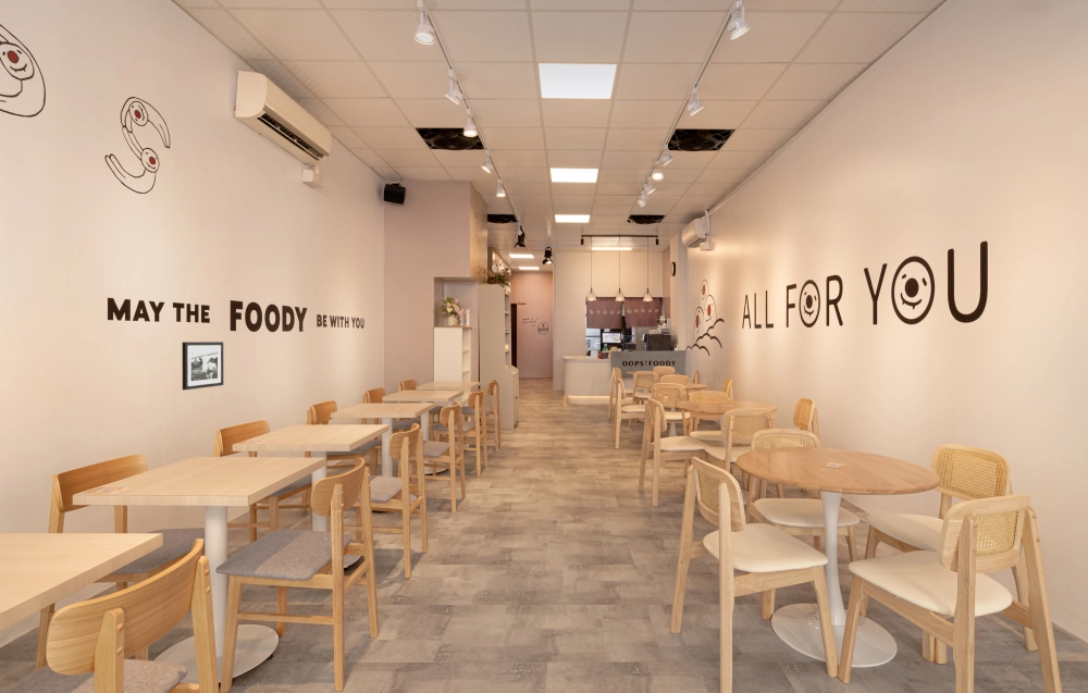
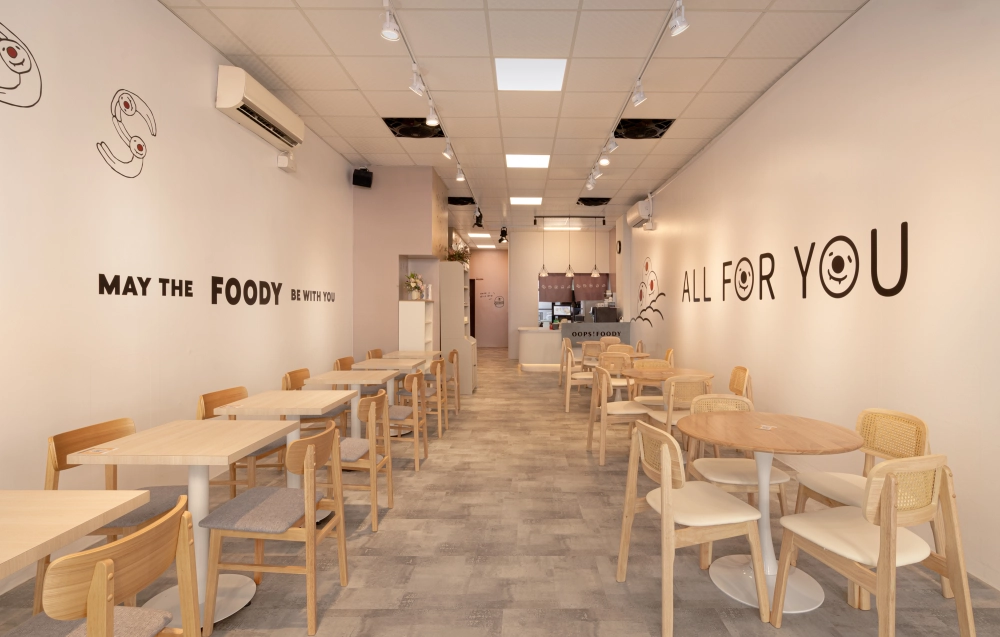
- picture frame [182,341,224,391]
